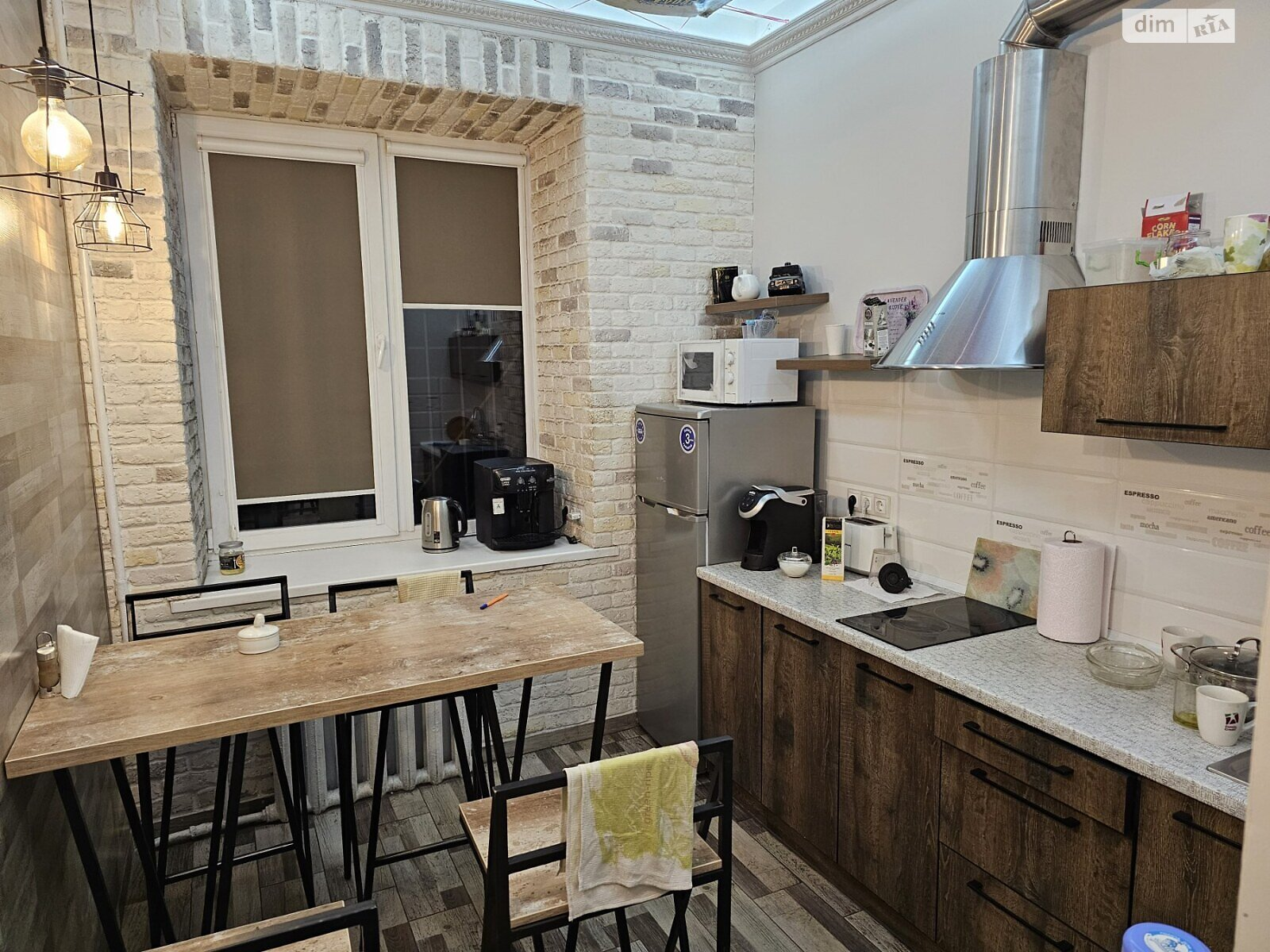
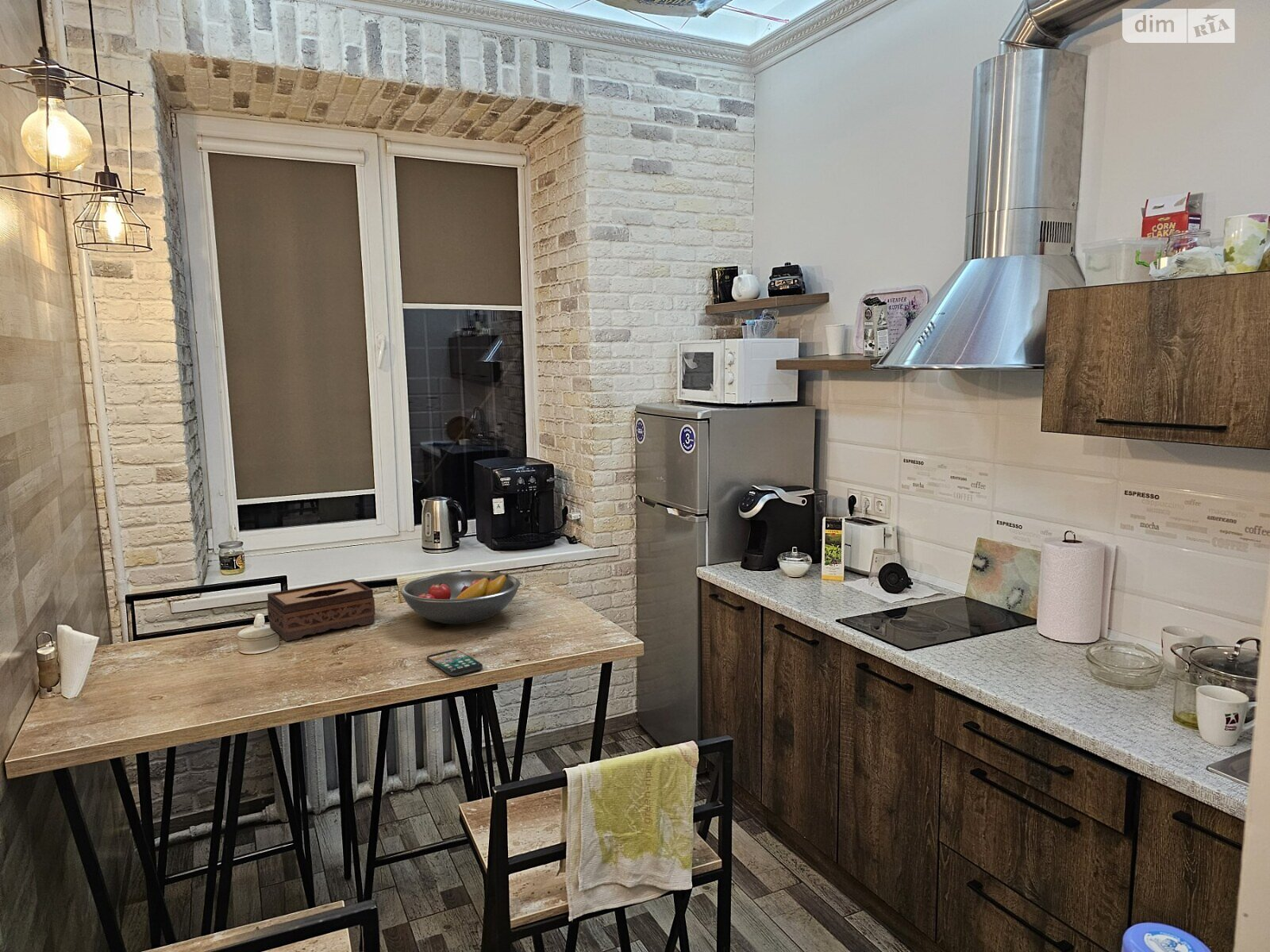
+ smartphone [426,649,483,677]
+ tissue box [266,578,376,642]
+ fruit bowl [399,570,521,624]
